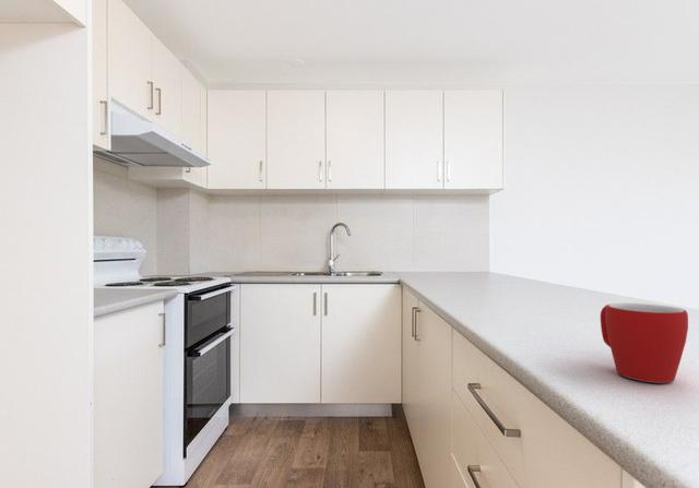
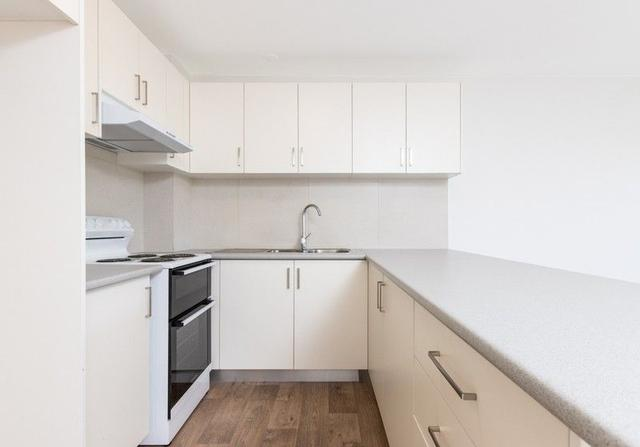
- mug [600,302,689,383]
